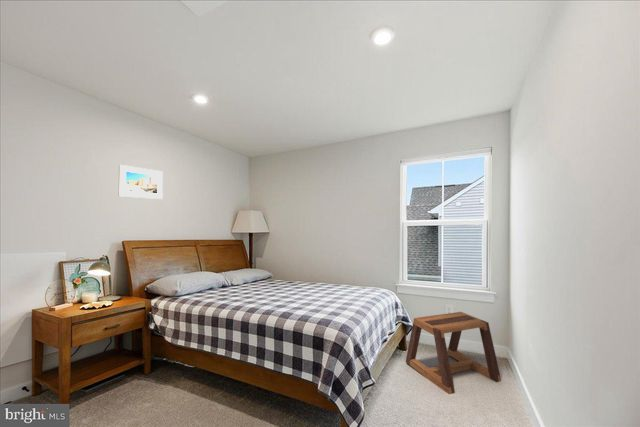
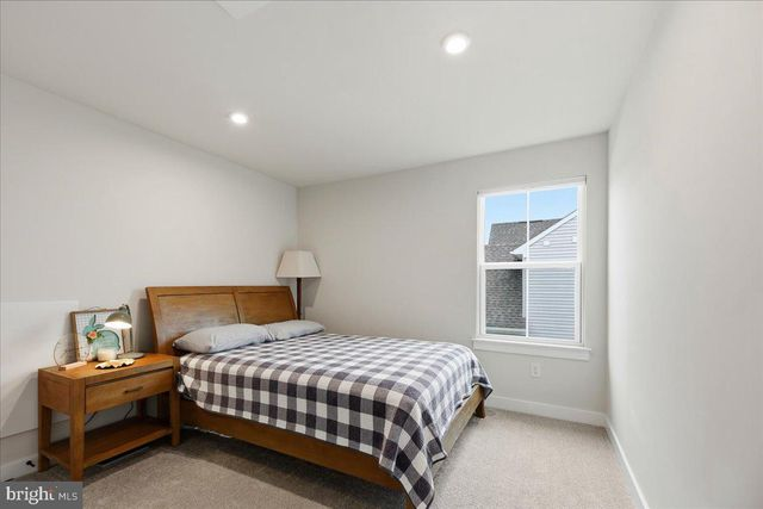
- stool [405,311,502,395]
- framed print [117,164,164,200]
